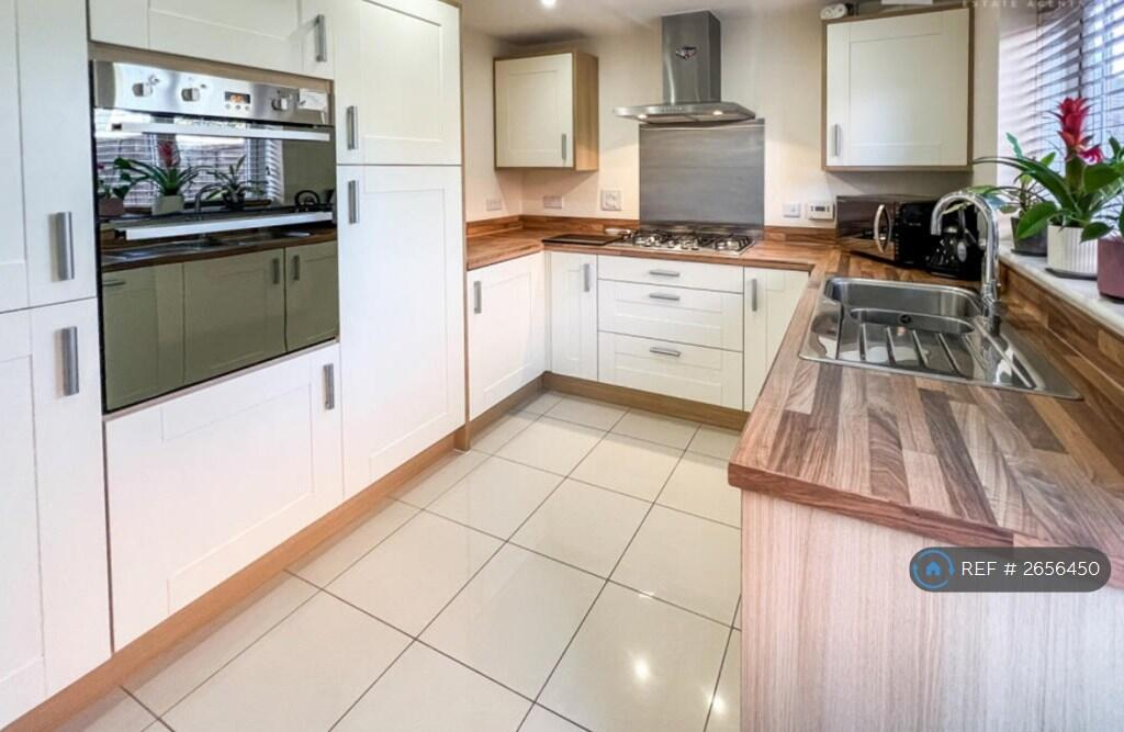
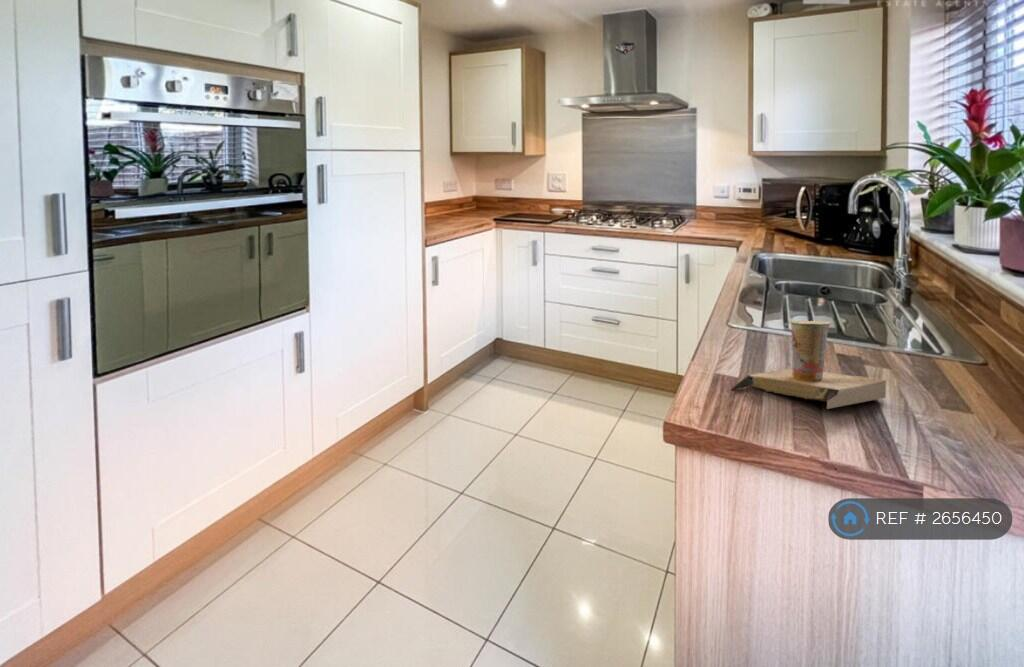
+ cup [730,320,887,410]
